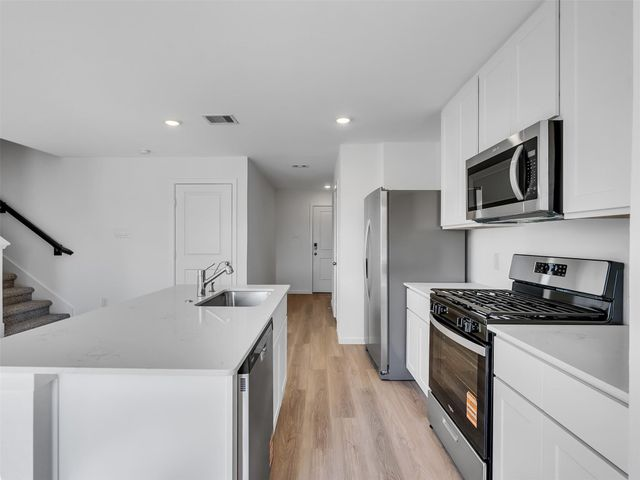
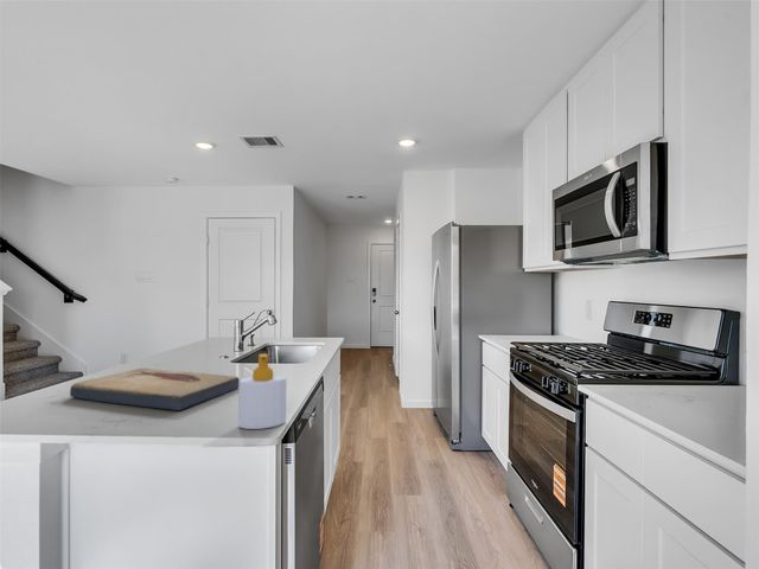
+ fish fossil [69,367,241,411]
+ soap bottle [237,353,287,430]
